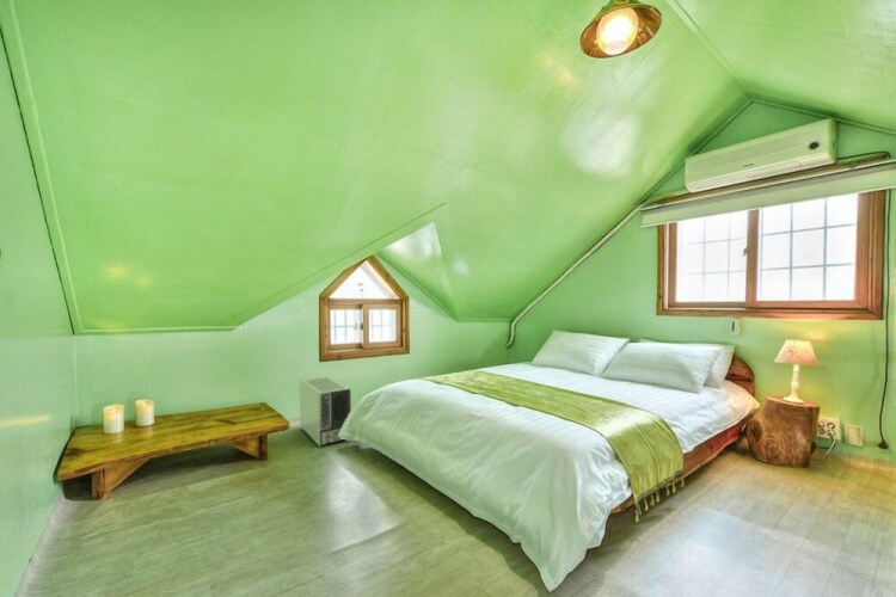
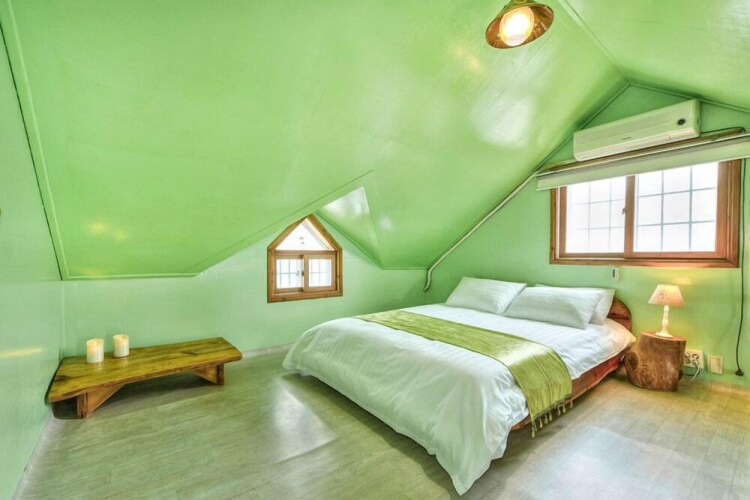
- air purifier [299,375,352,449]
